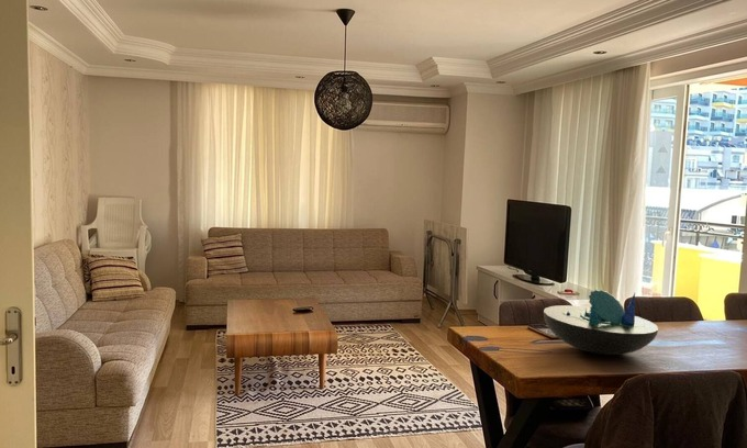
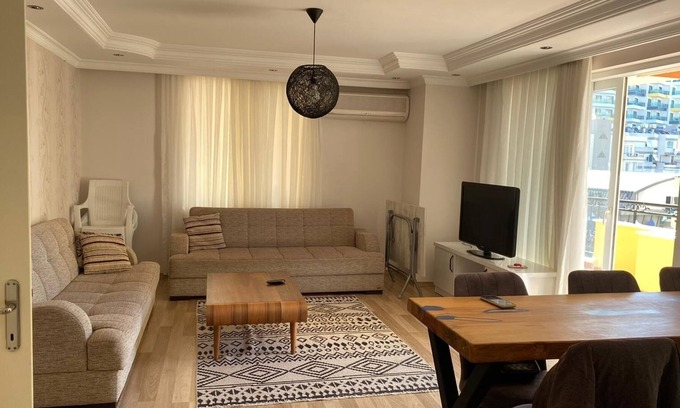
- decorative bowl [543,289,659,356]
